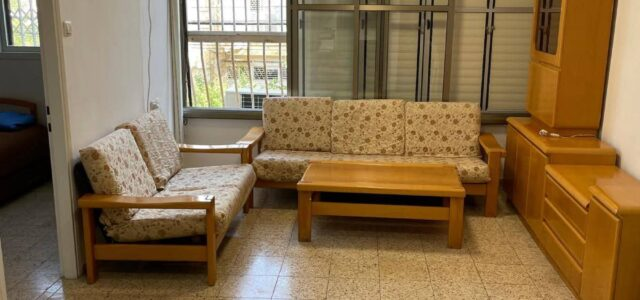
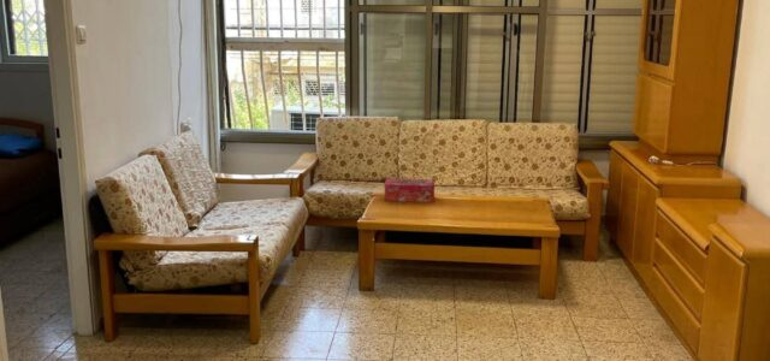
+ tissue box [384,178,436,203]
